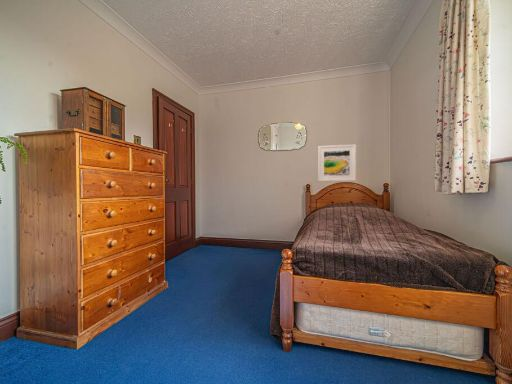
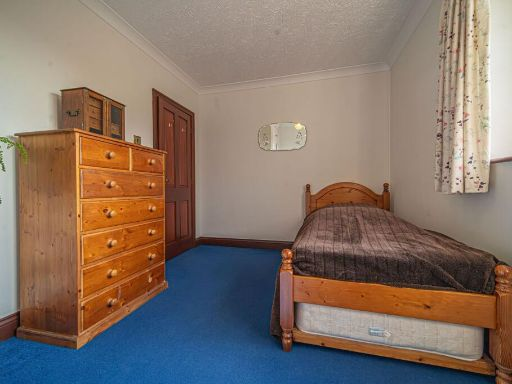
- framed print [317,143,357,182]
